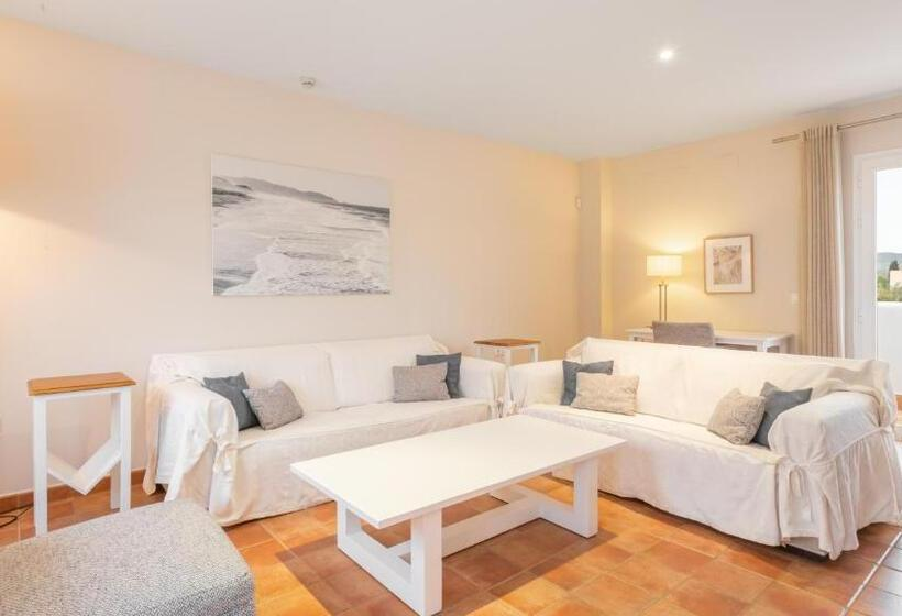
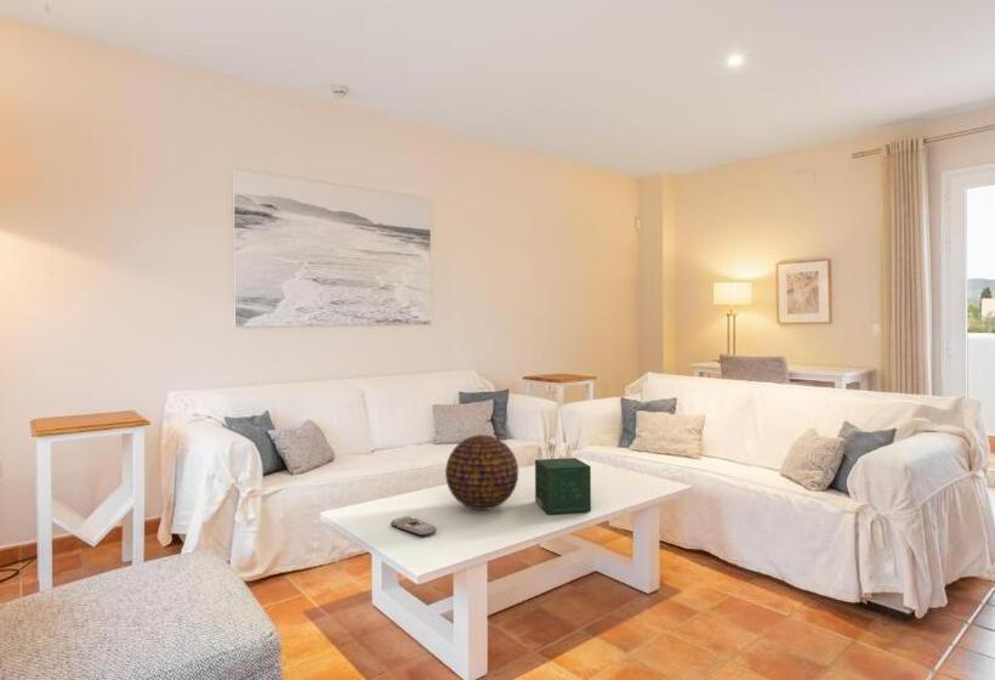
+ gift box [534,457,592,515]
+ remote control [390,515,437,537]
+ decorative orb [444,433,519,511]
